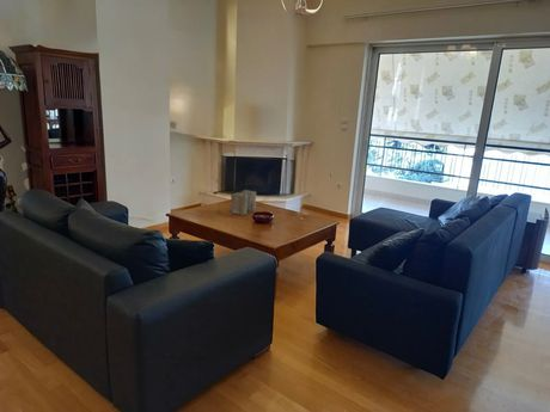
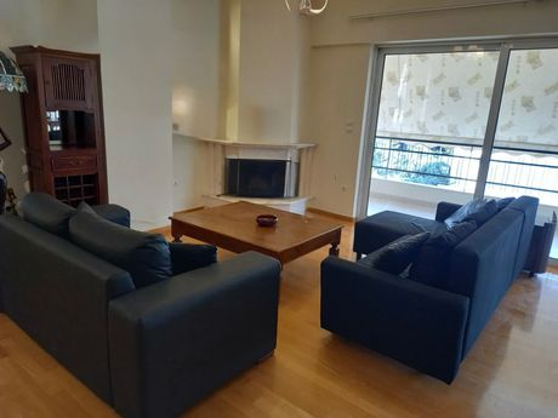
- books [230,189,257,216]
